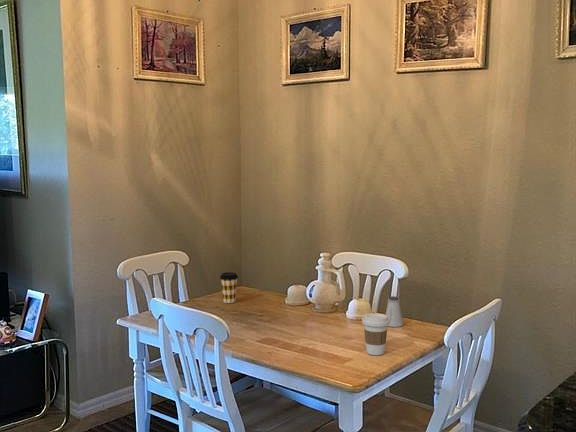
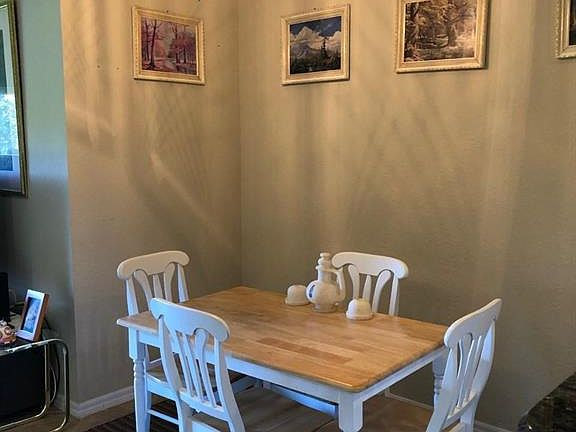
- saltshaker [385,295,404,328]
- coffee cup [361,313,390,356]
- coffee cup [219,271,239,304]
